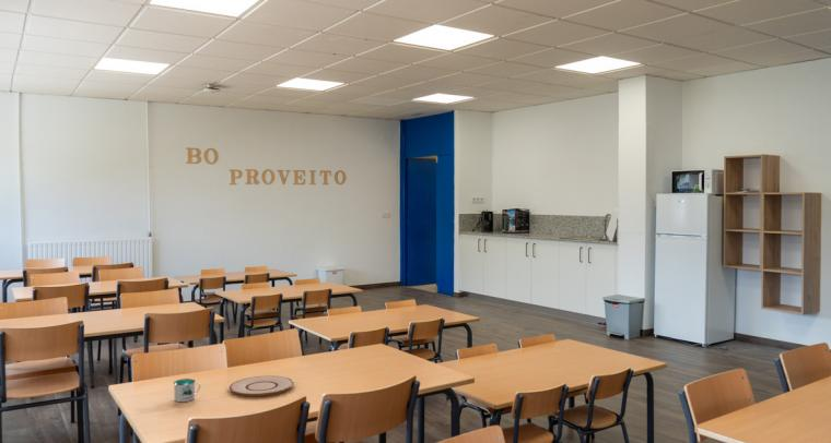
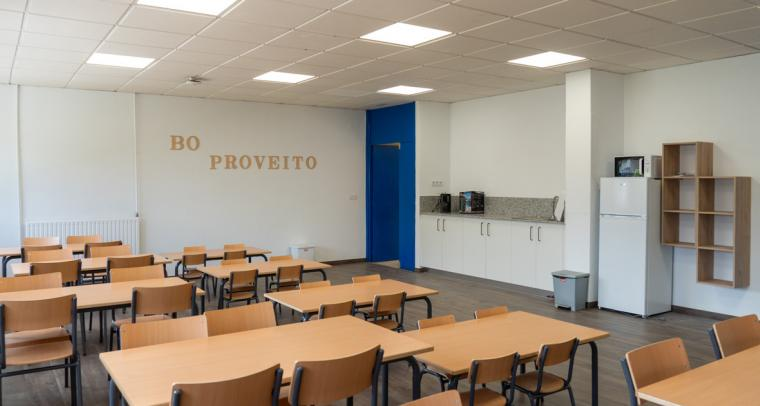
- mug [173,378,201,403]
- plate [229,375,294,397]
